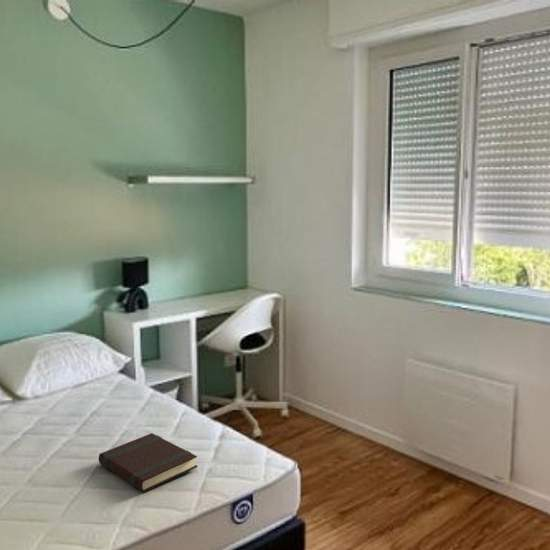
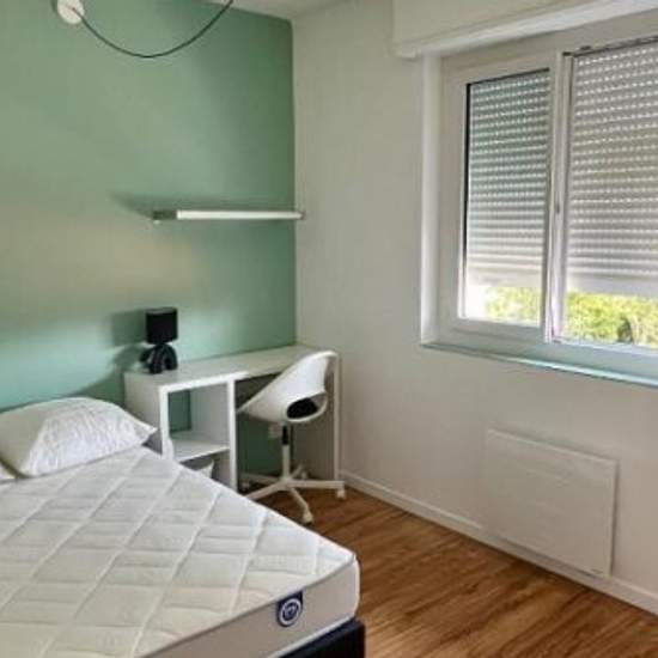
- book [98,432,199,493]
